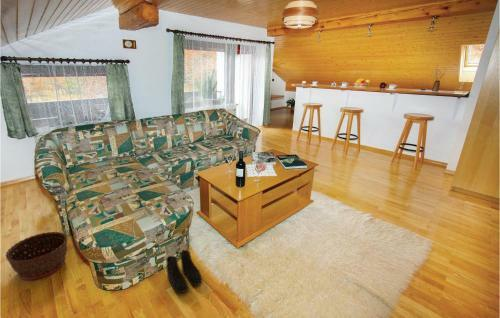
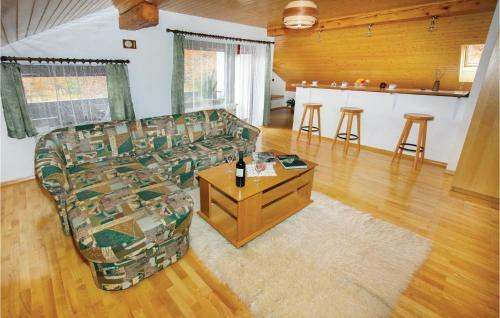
- basket [5,231,68,281]
- boots [165,249,203,294]
